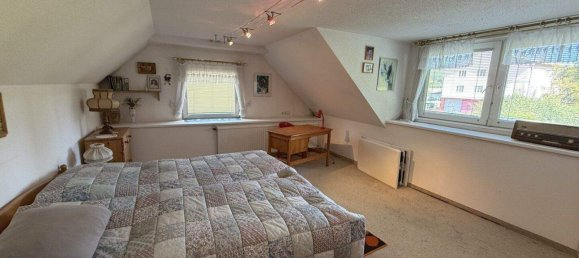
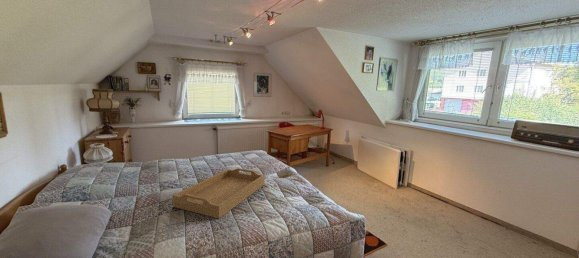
+ serving tray [172,167,266,219]
